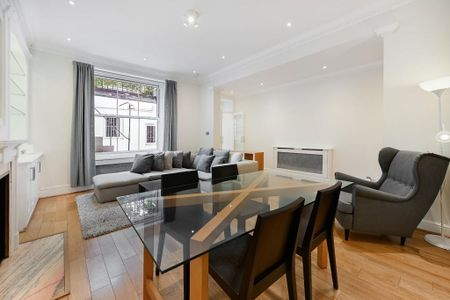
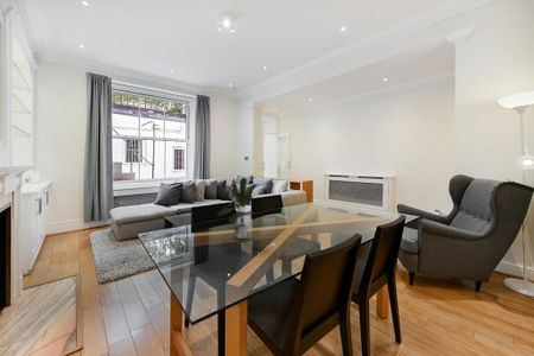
+ potted plant [216,176,260,240]
